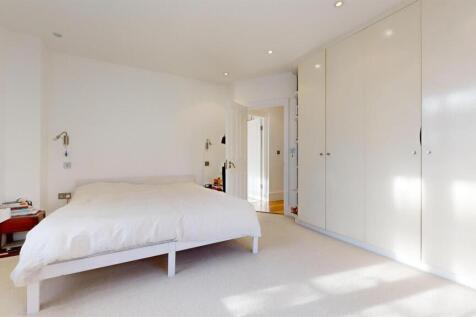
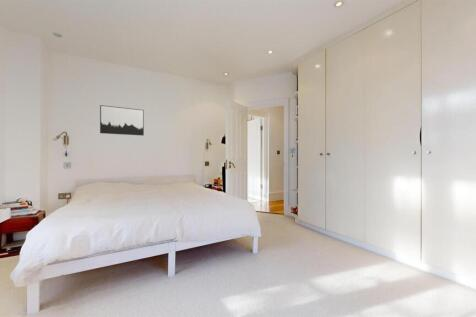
+ wall art [99,104,145,136]
